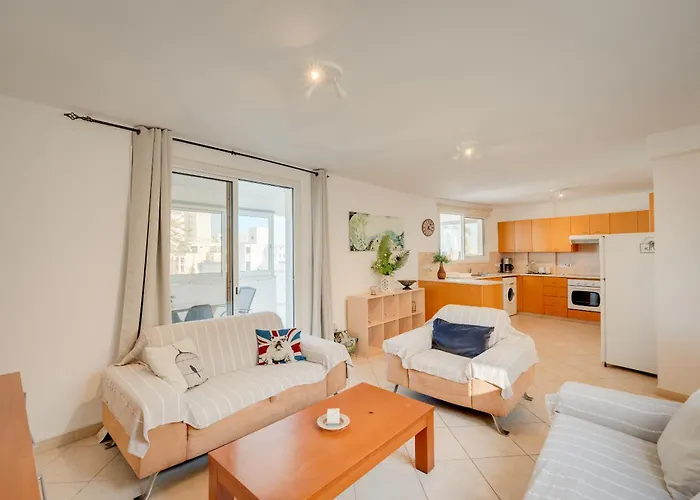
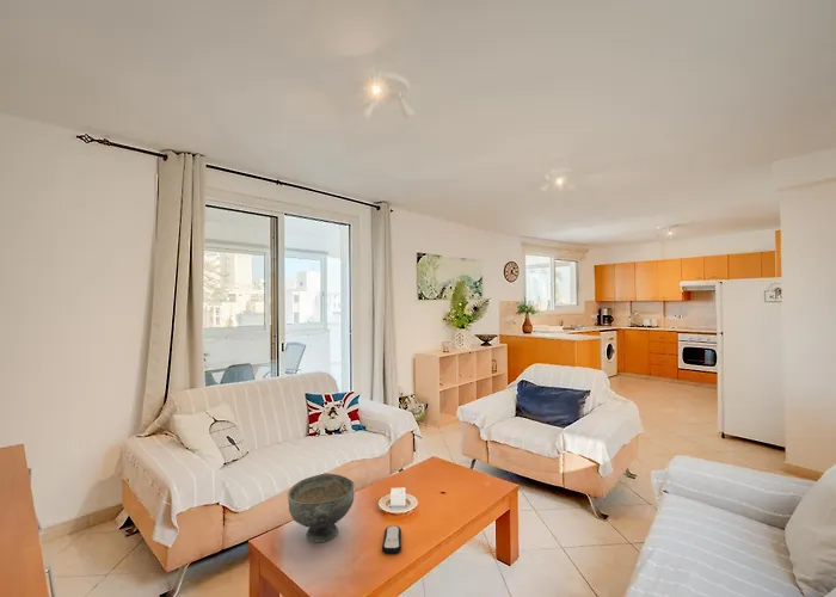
+ decorative bowl [287,473,356,543]
+ remote control [381,524,402,554]
